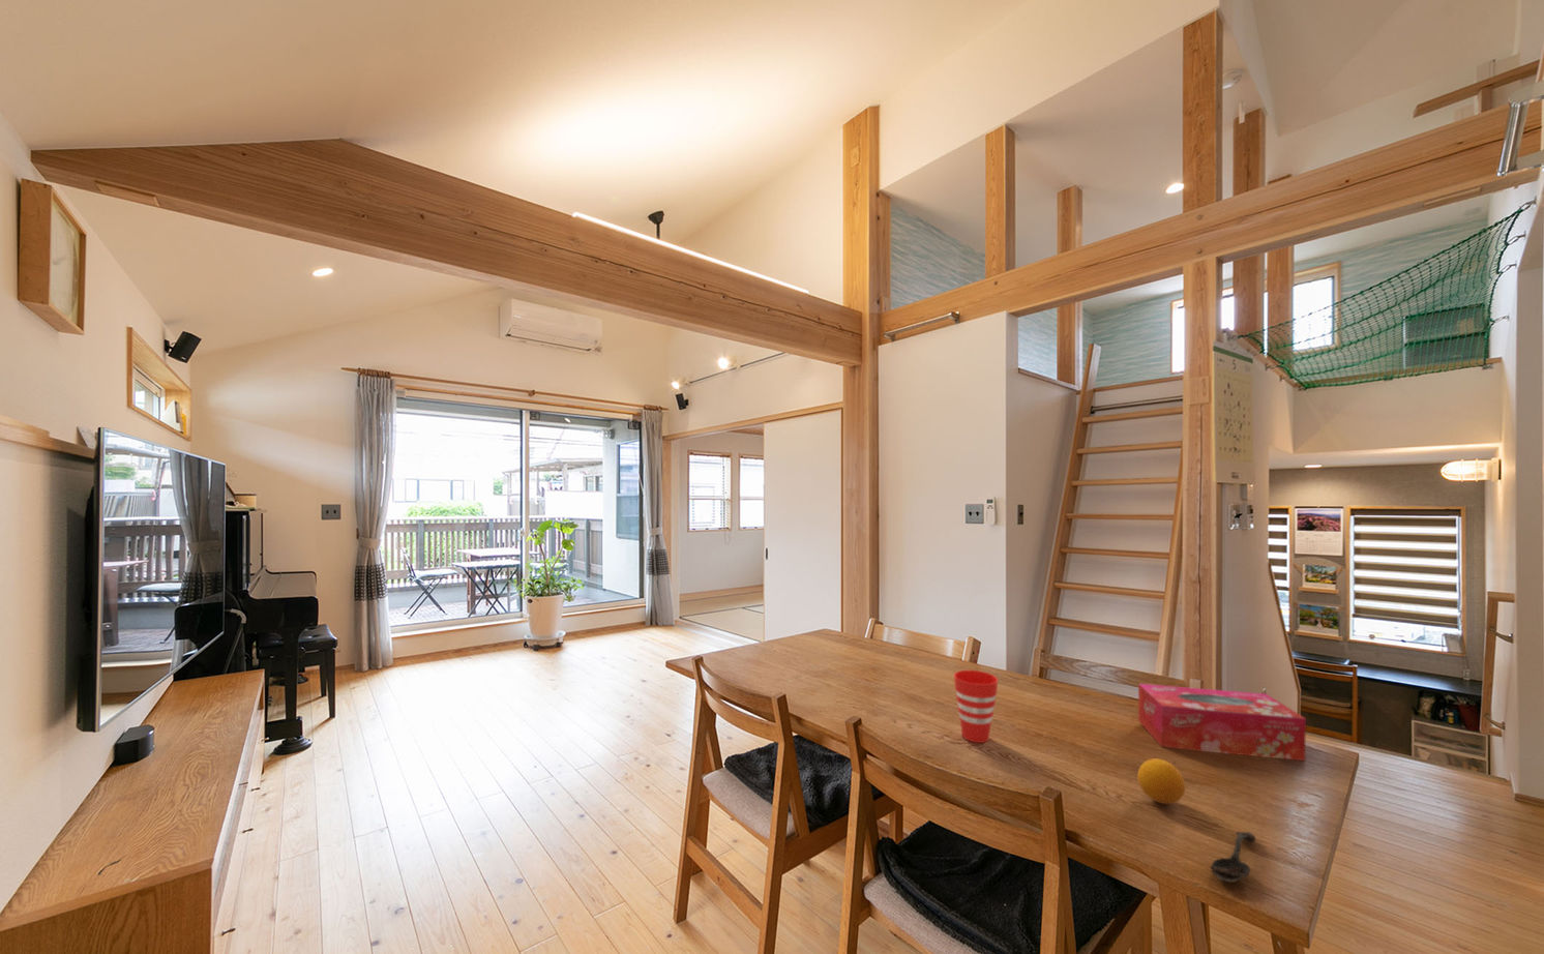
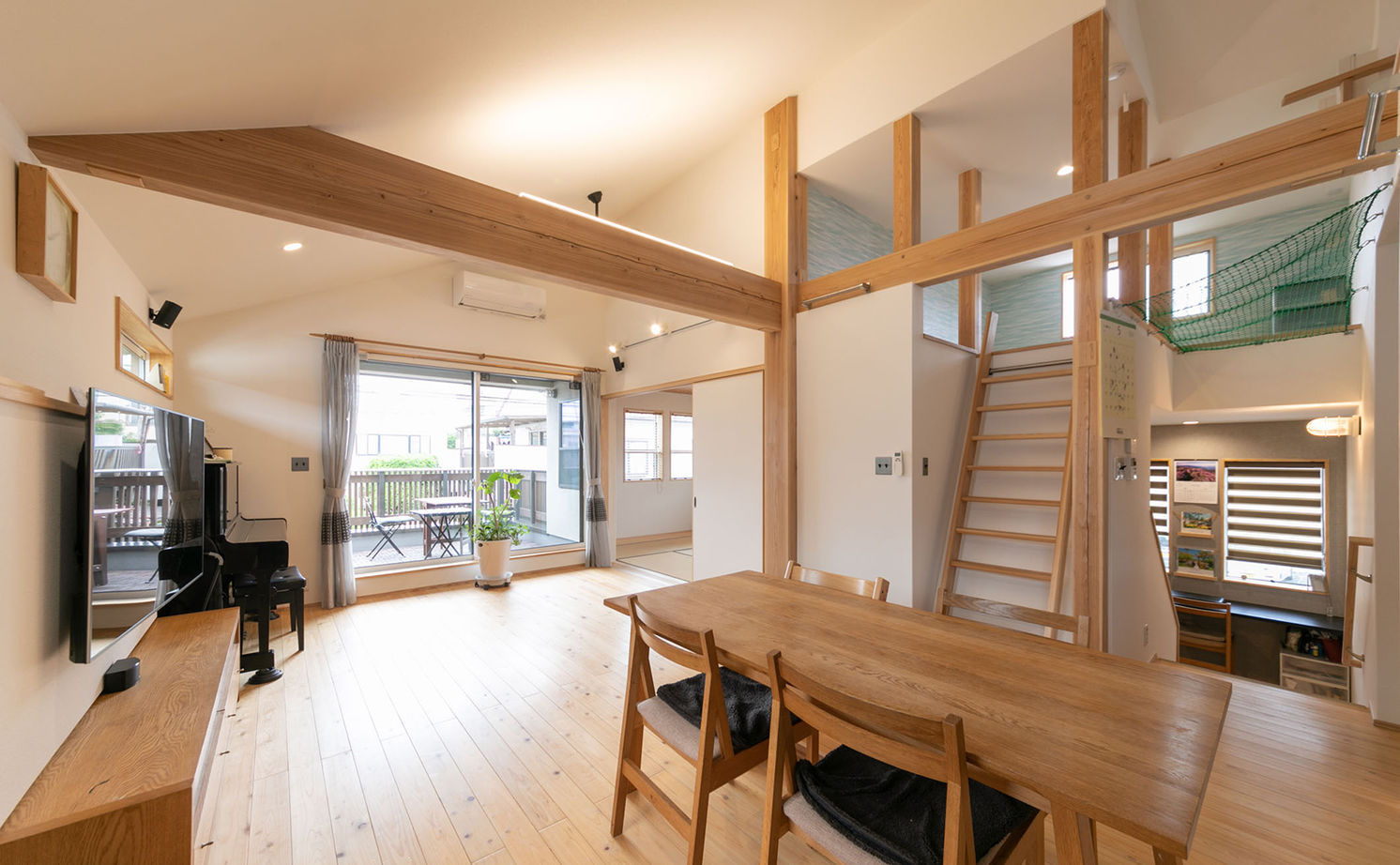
- spoon [1209,830,1256,883]
- fruit [1136,758,1186,805]
- cup [953,669,998,744]
- tissue box [1137,683,1307,761]
